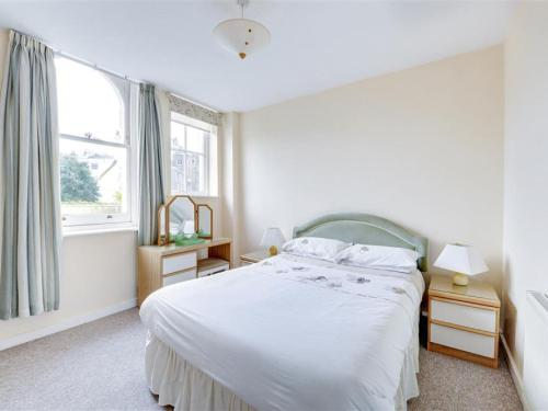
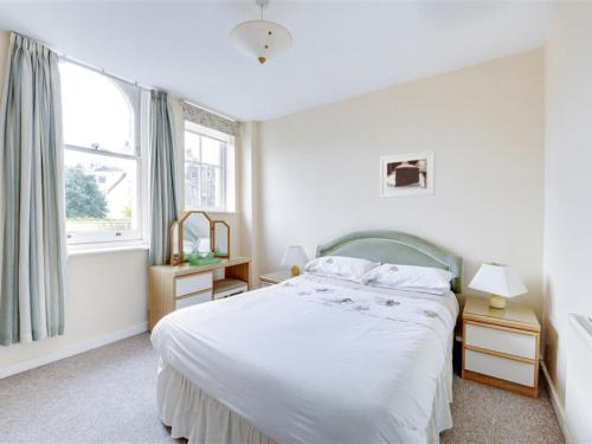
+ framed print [379,149,436,199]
